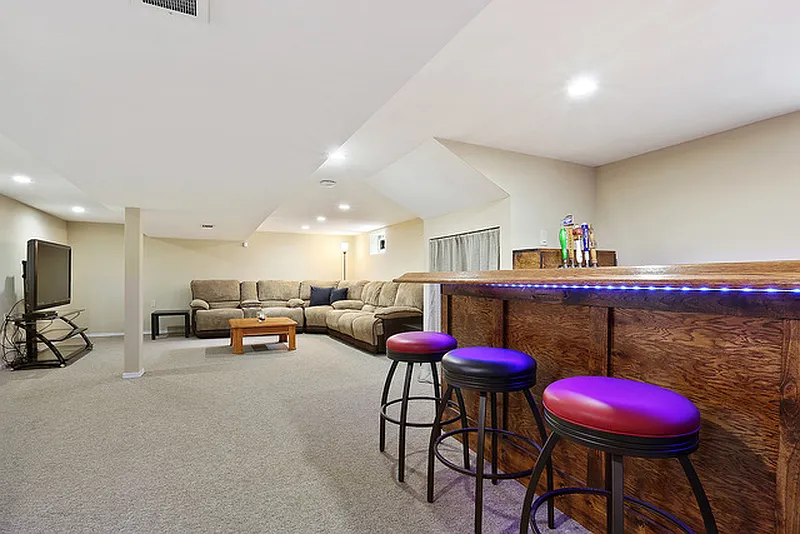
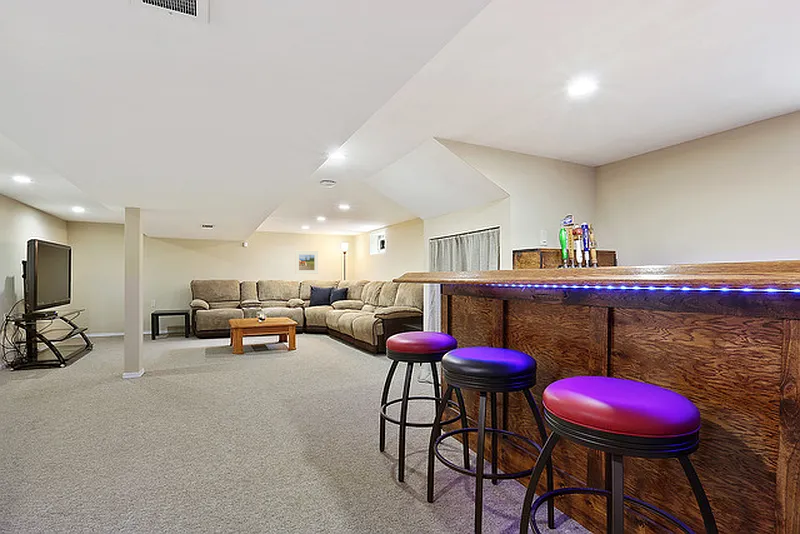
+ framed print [294,250,319,275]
